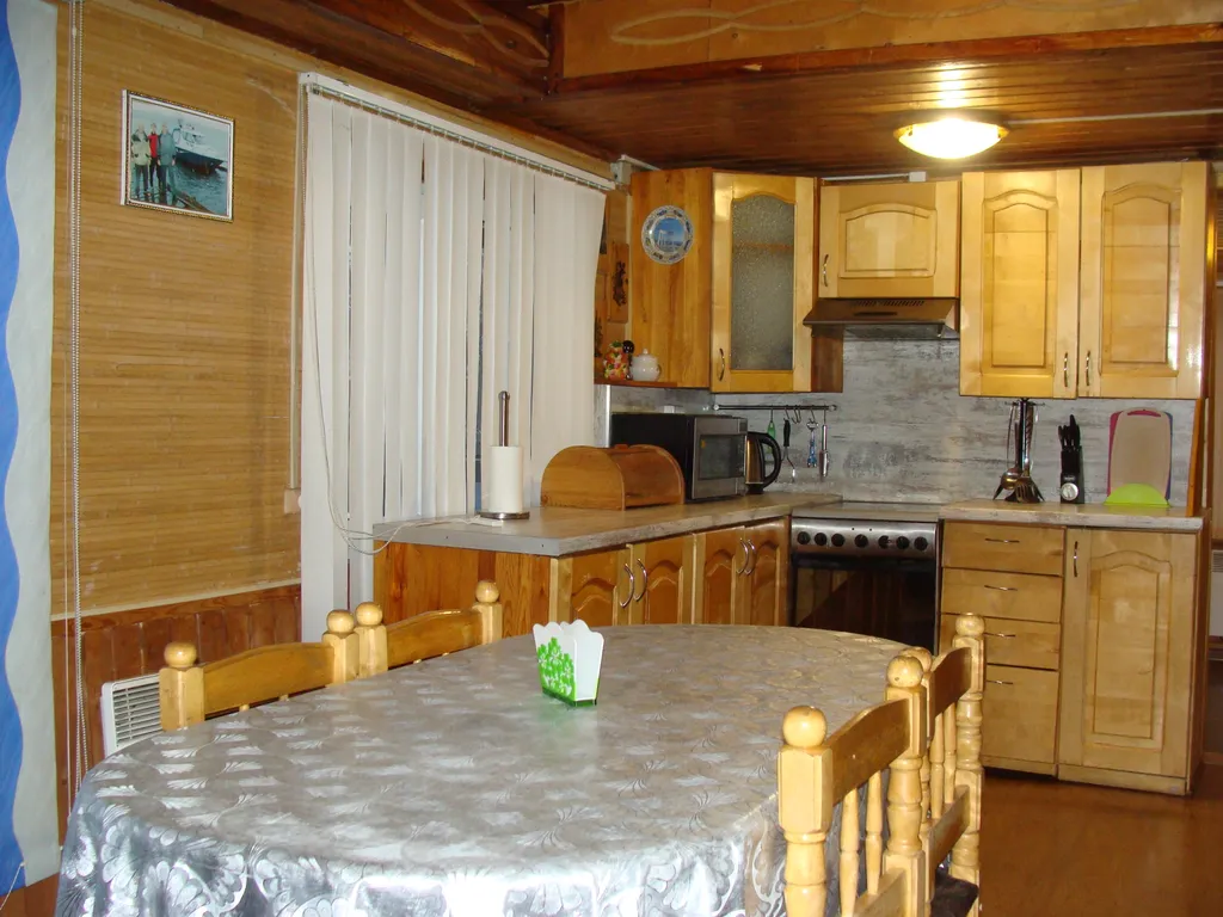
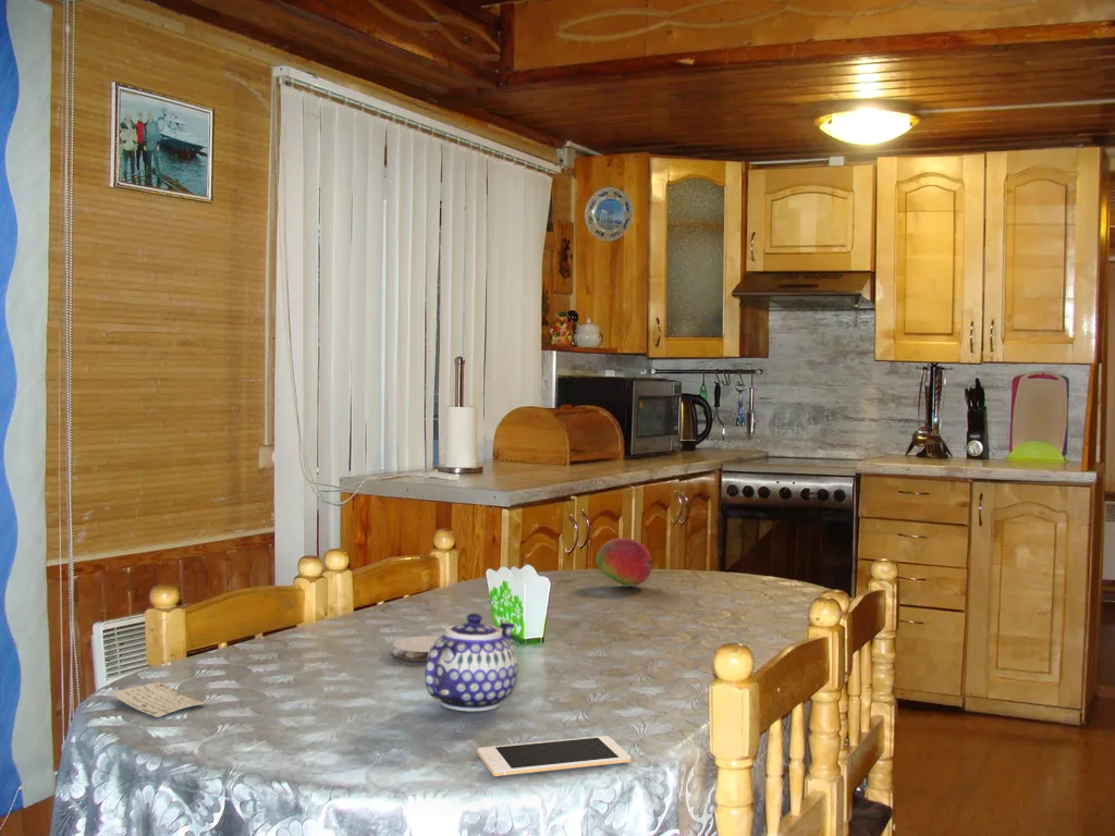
+ teapot [424,612,518,713]
+ cell phone [477,735,633,777]
+ coaster [392,635,441,662]
+ fruit [596,537,653,588]
+ playing card [109,681,209,718]
